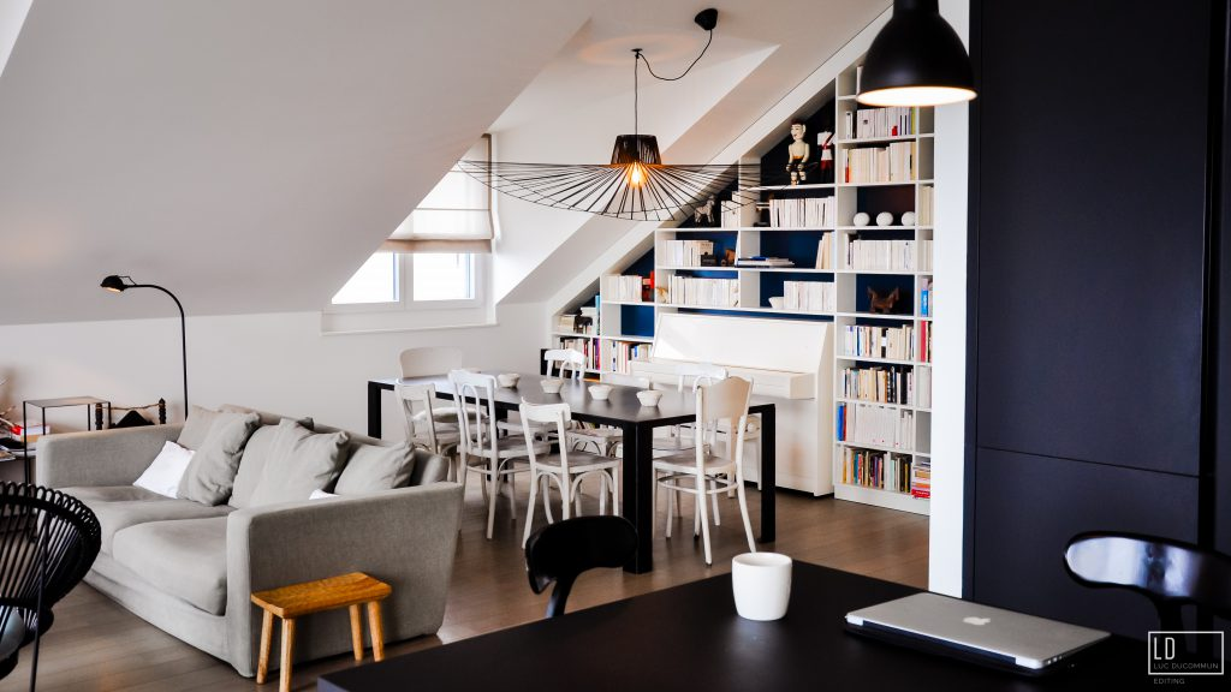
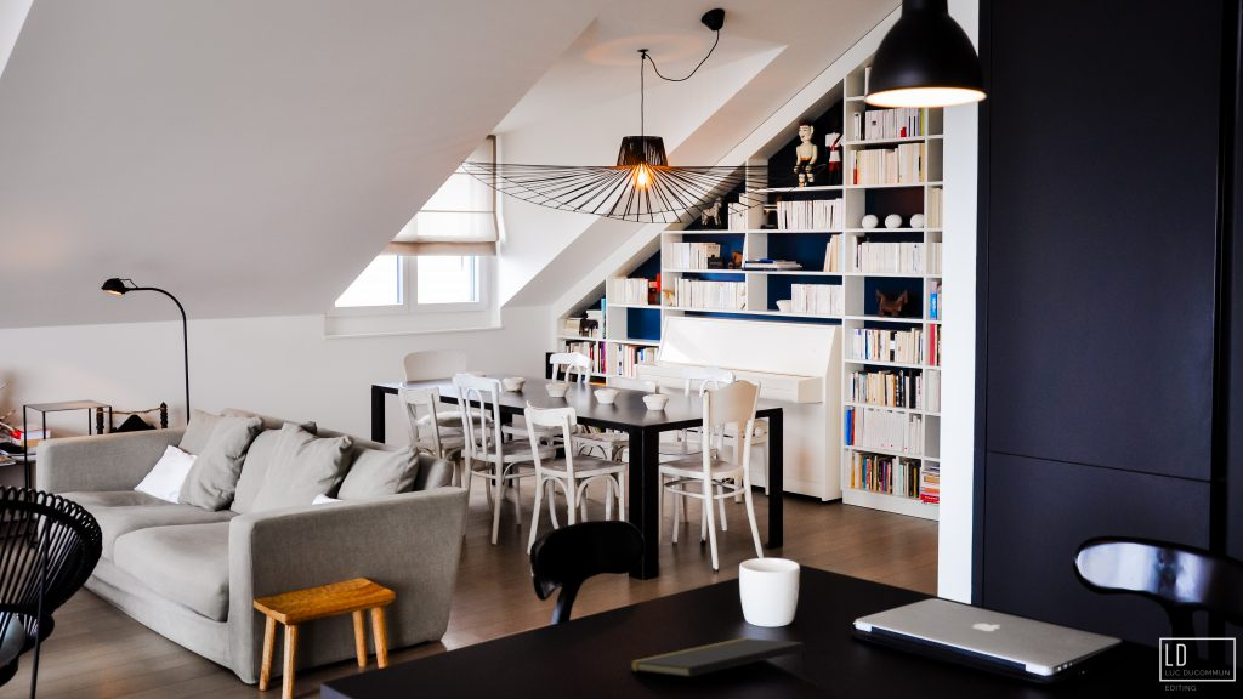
+ notepad [628,637,808,678]
